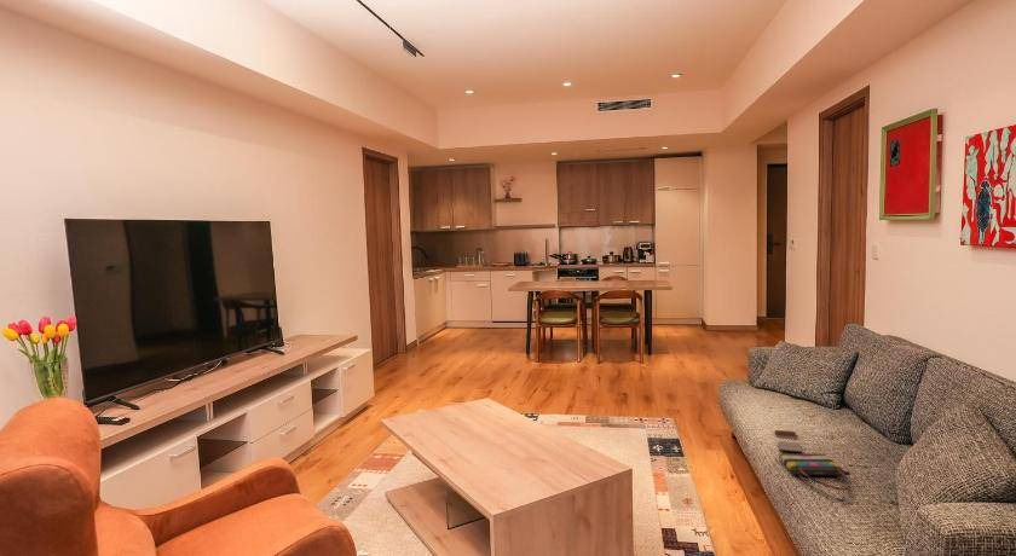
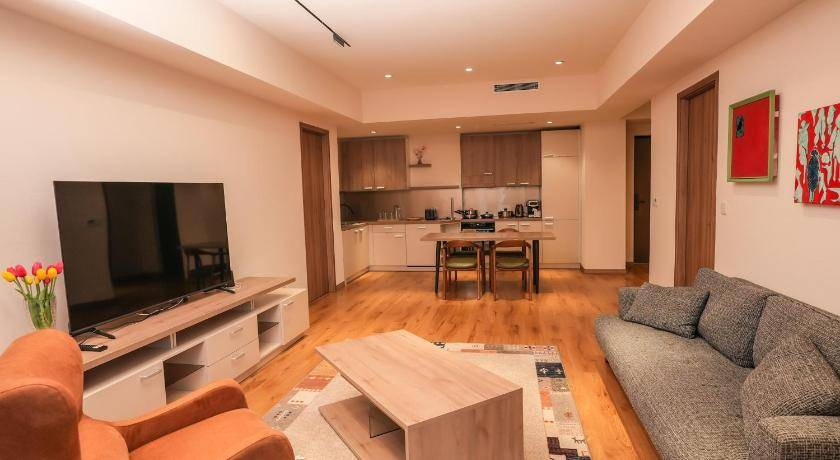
- tote bag [778,452,852,503]
- paperback book [774,429,803,453]
